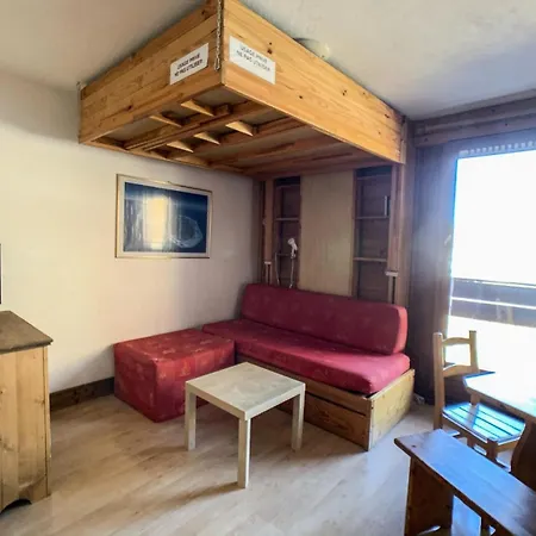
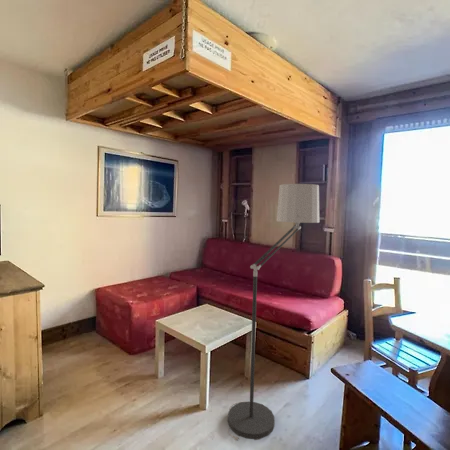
+ floor lamp [226,183,320,442]
